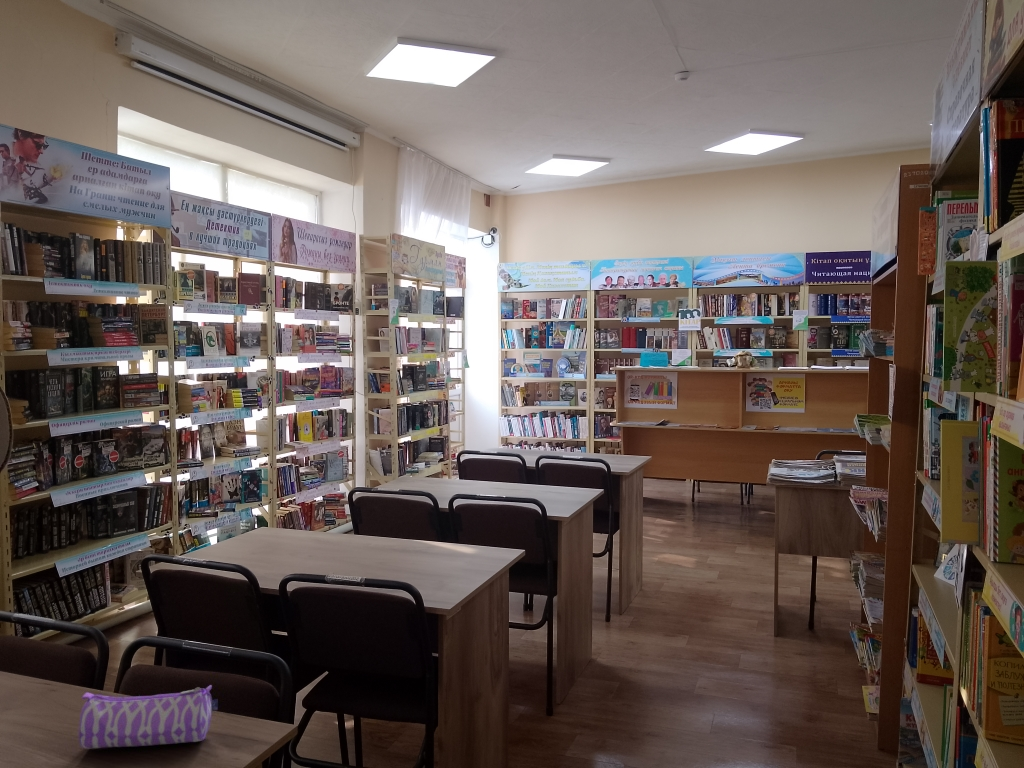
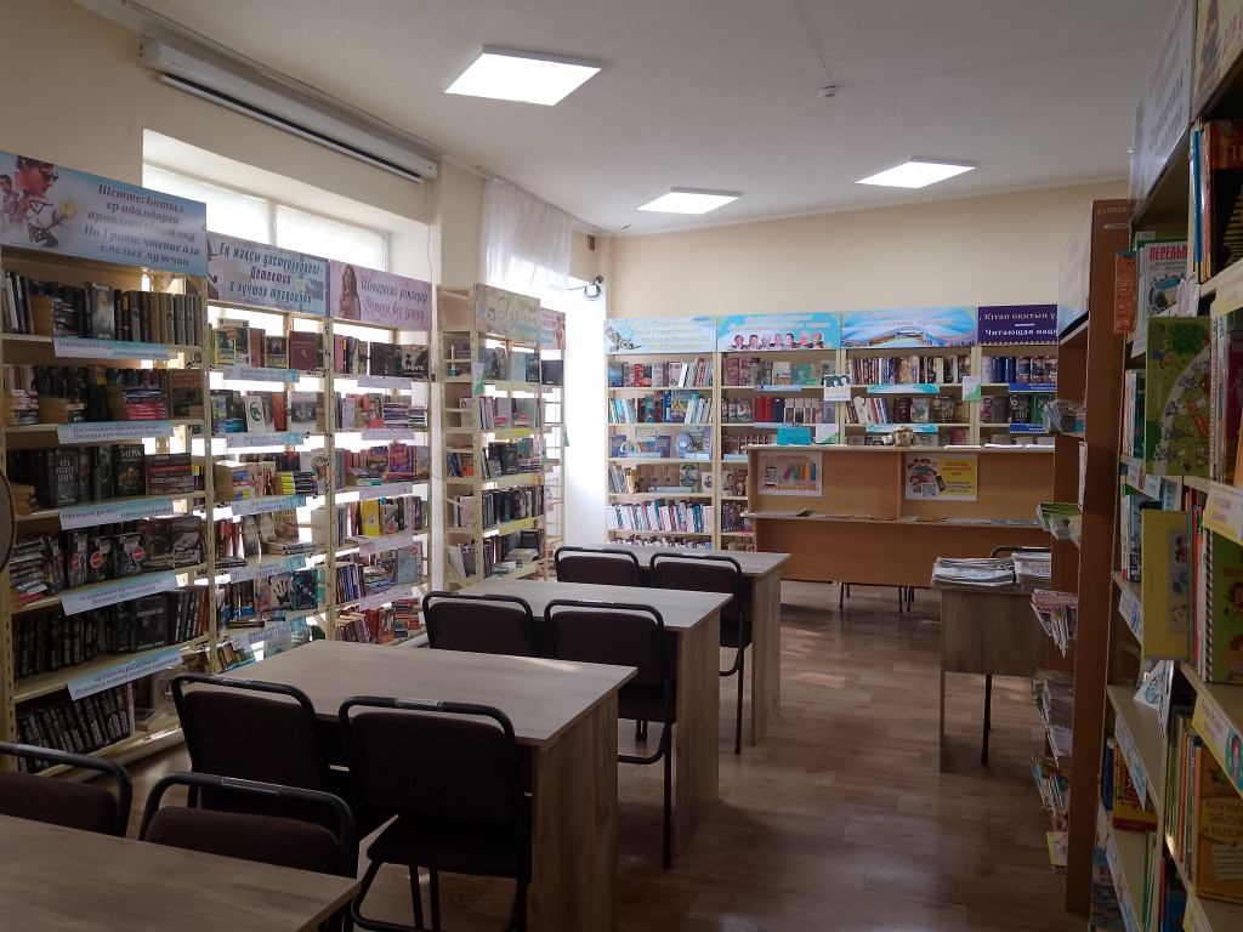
- pencil case [78,684,219,750]
